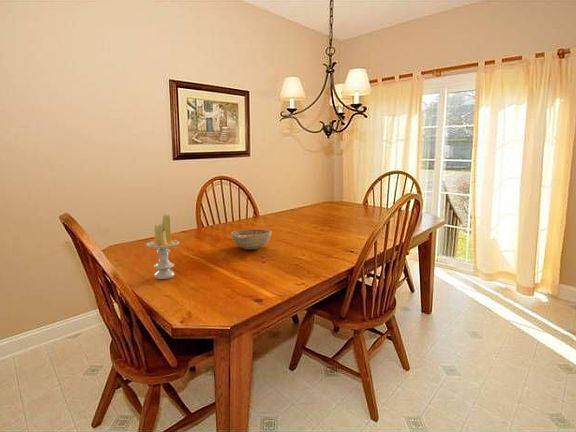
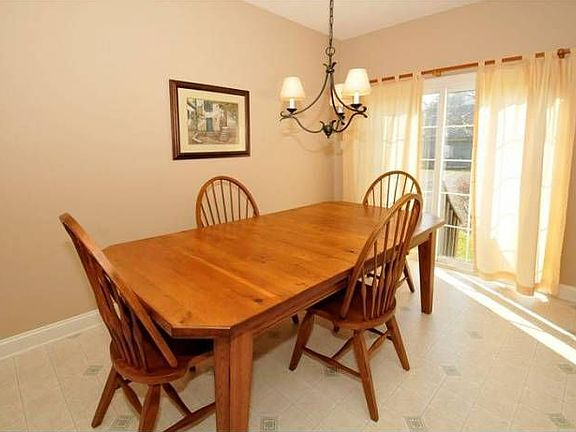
- candle [145,213,181,280]
- decorative bowl [230,228,273,250]
